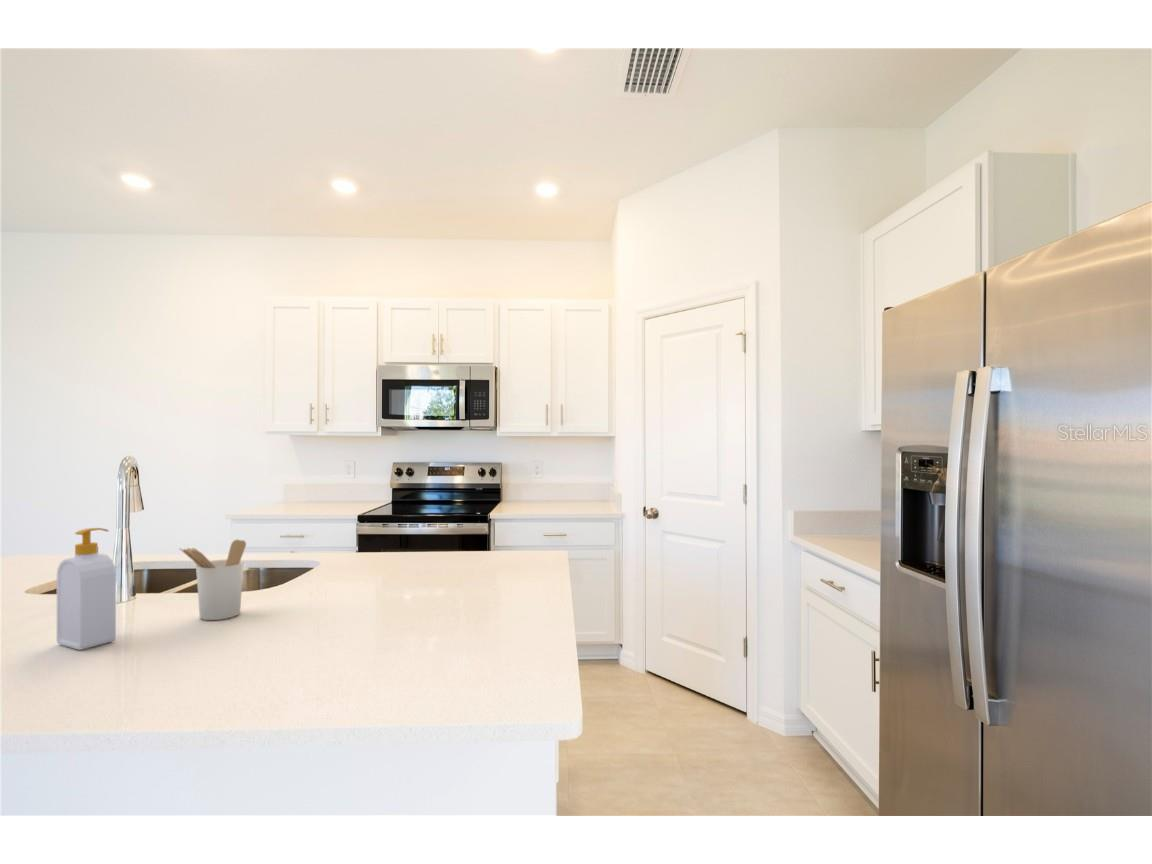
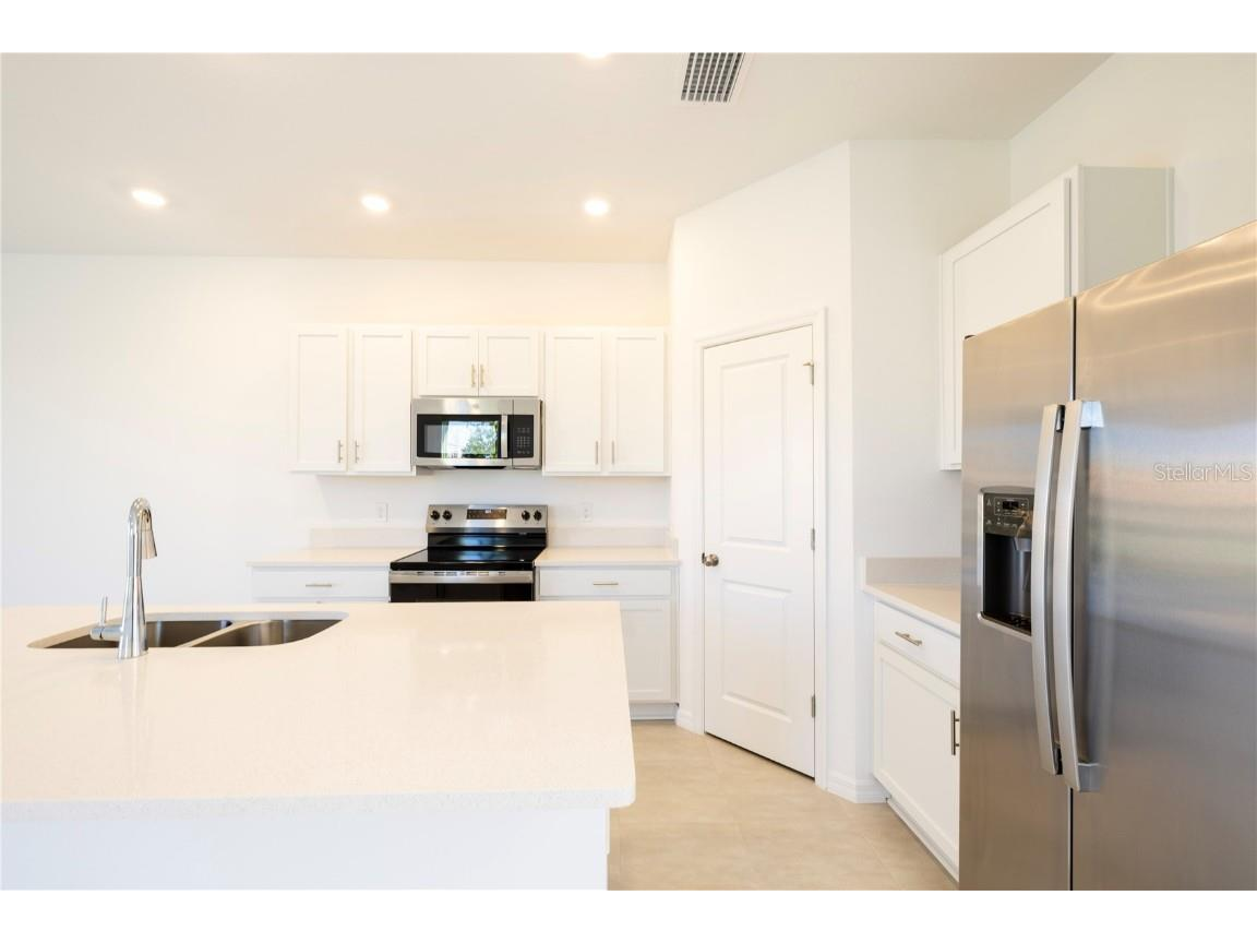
- utensil holder [178,539,247,621]
- soap bottle [56,527,117,651]
